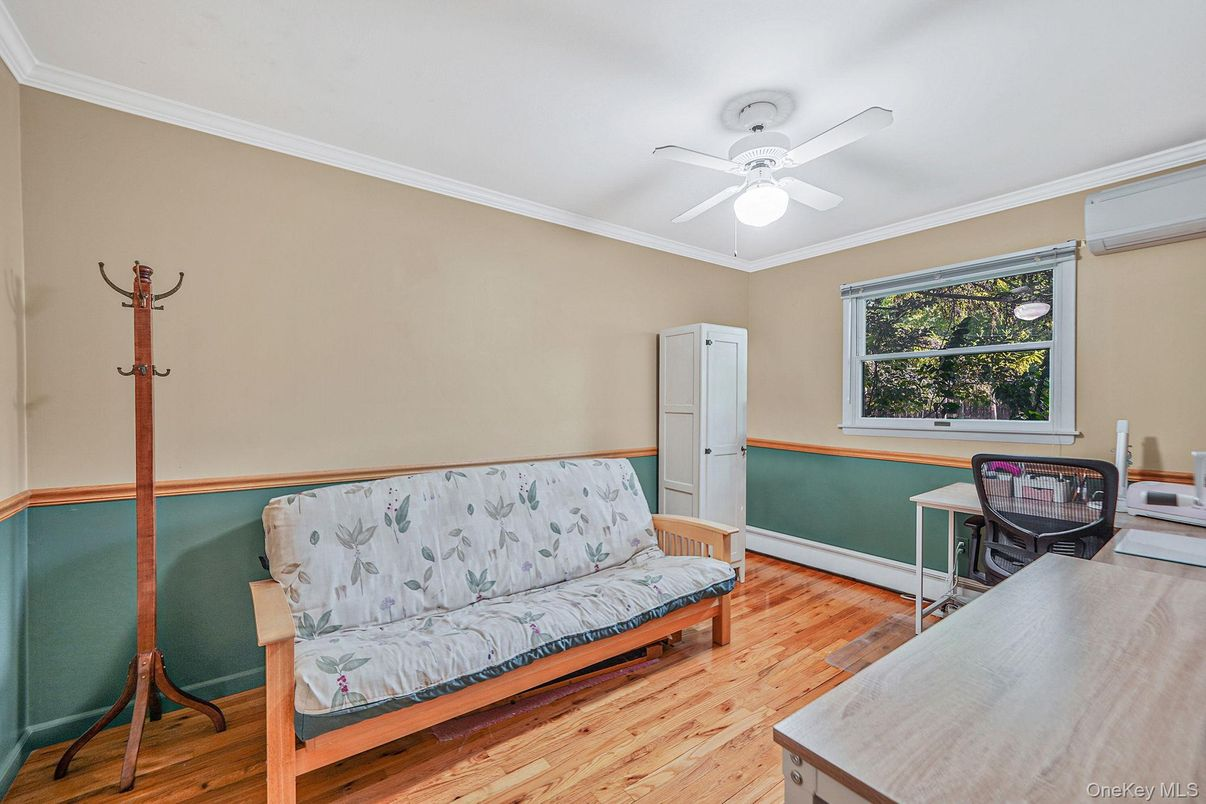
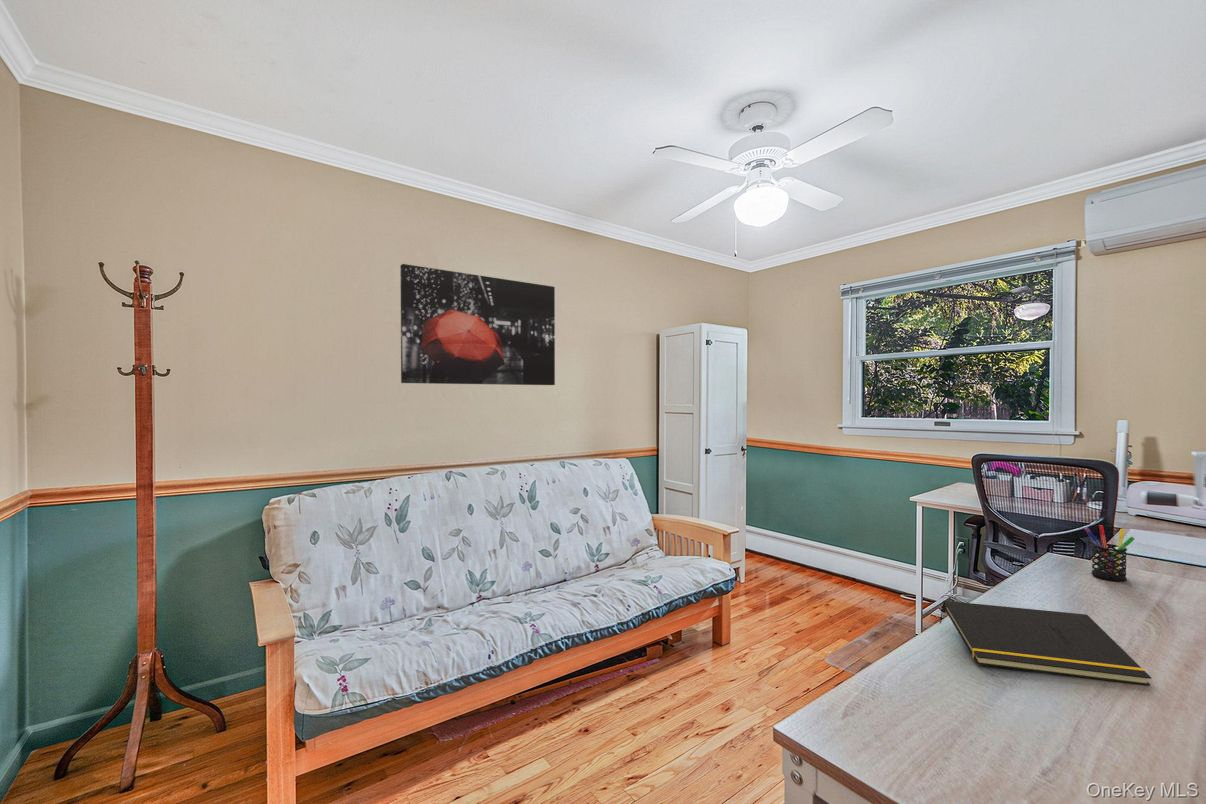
+ notepad [938,600,1153,686]
+ pen holder [1084,524,1135,582]
+ wall art [399,263,556,386]
